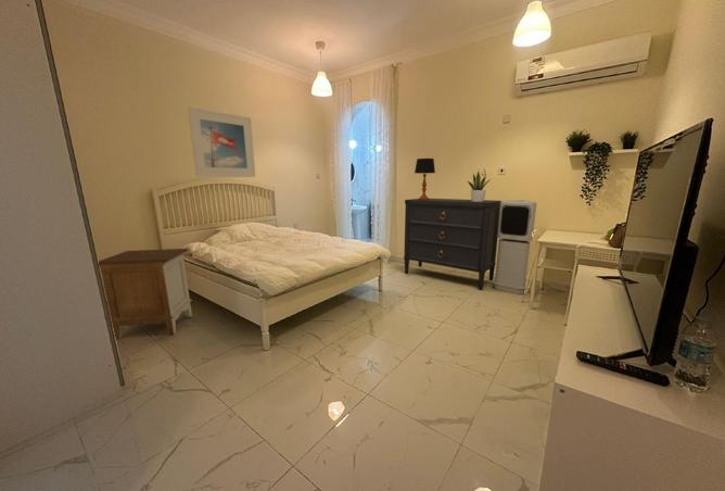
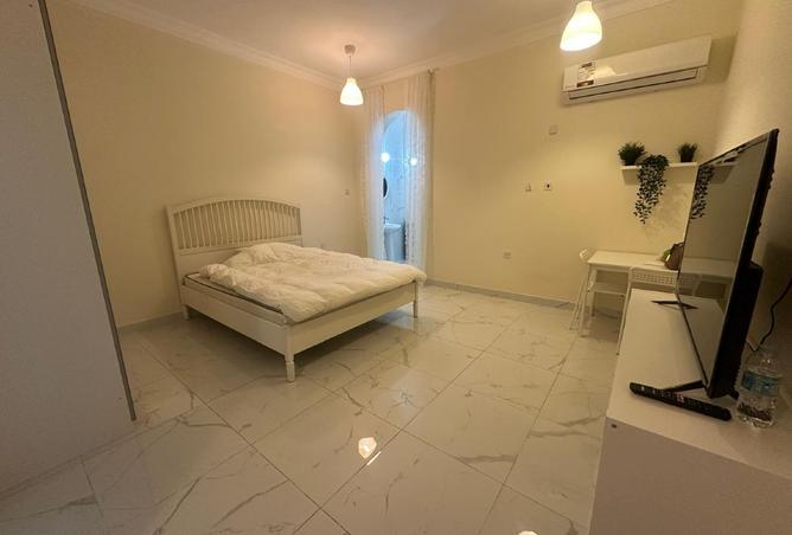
- table lamp [414,158,436,200]
- dresser [403,198,501,291]
- potted plant [466,171,493,202]
- nightstand [98,248,193,340]
- air purifier [492,199,537,295]
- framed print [187,106,256,178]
